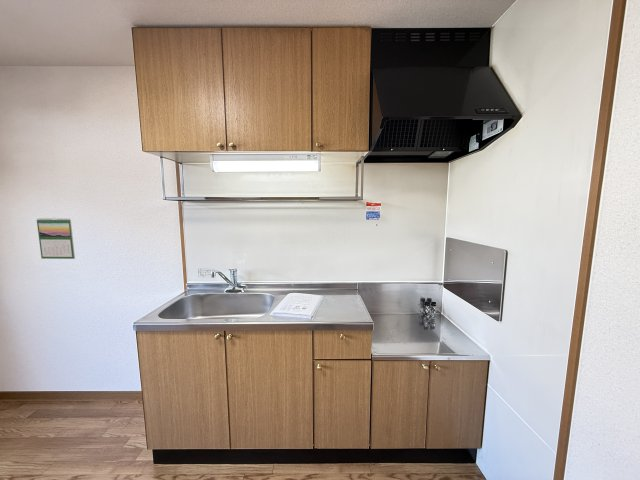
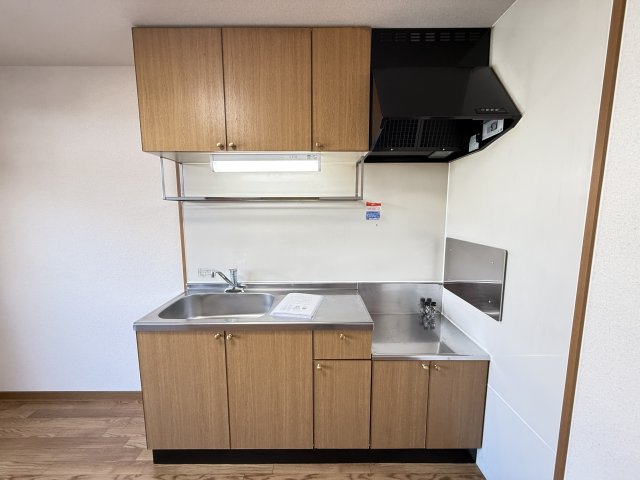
- calendar [36,217,76,260]
